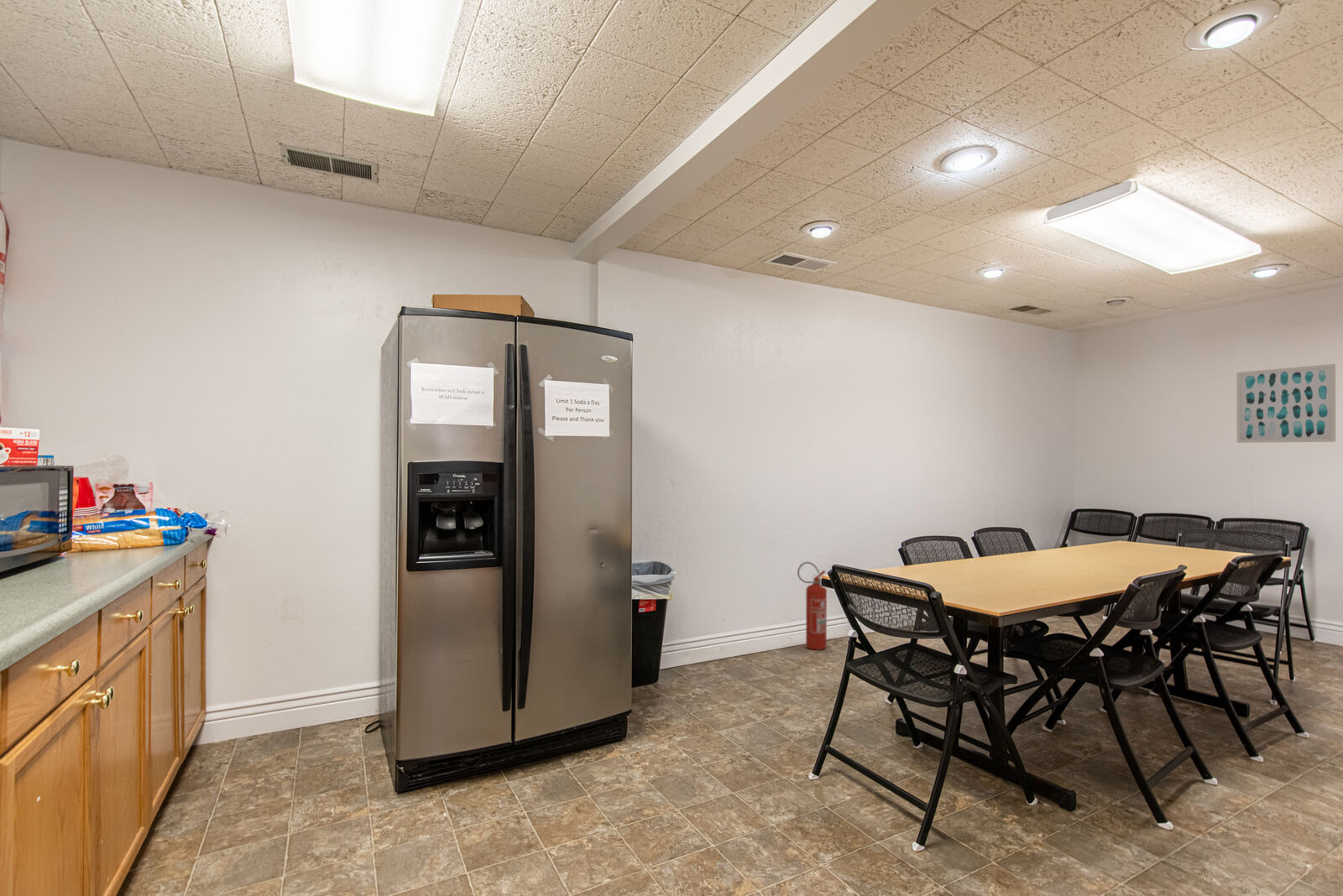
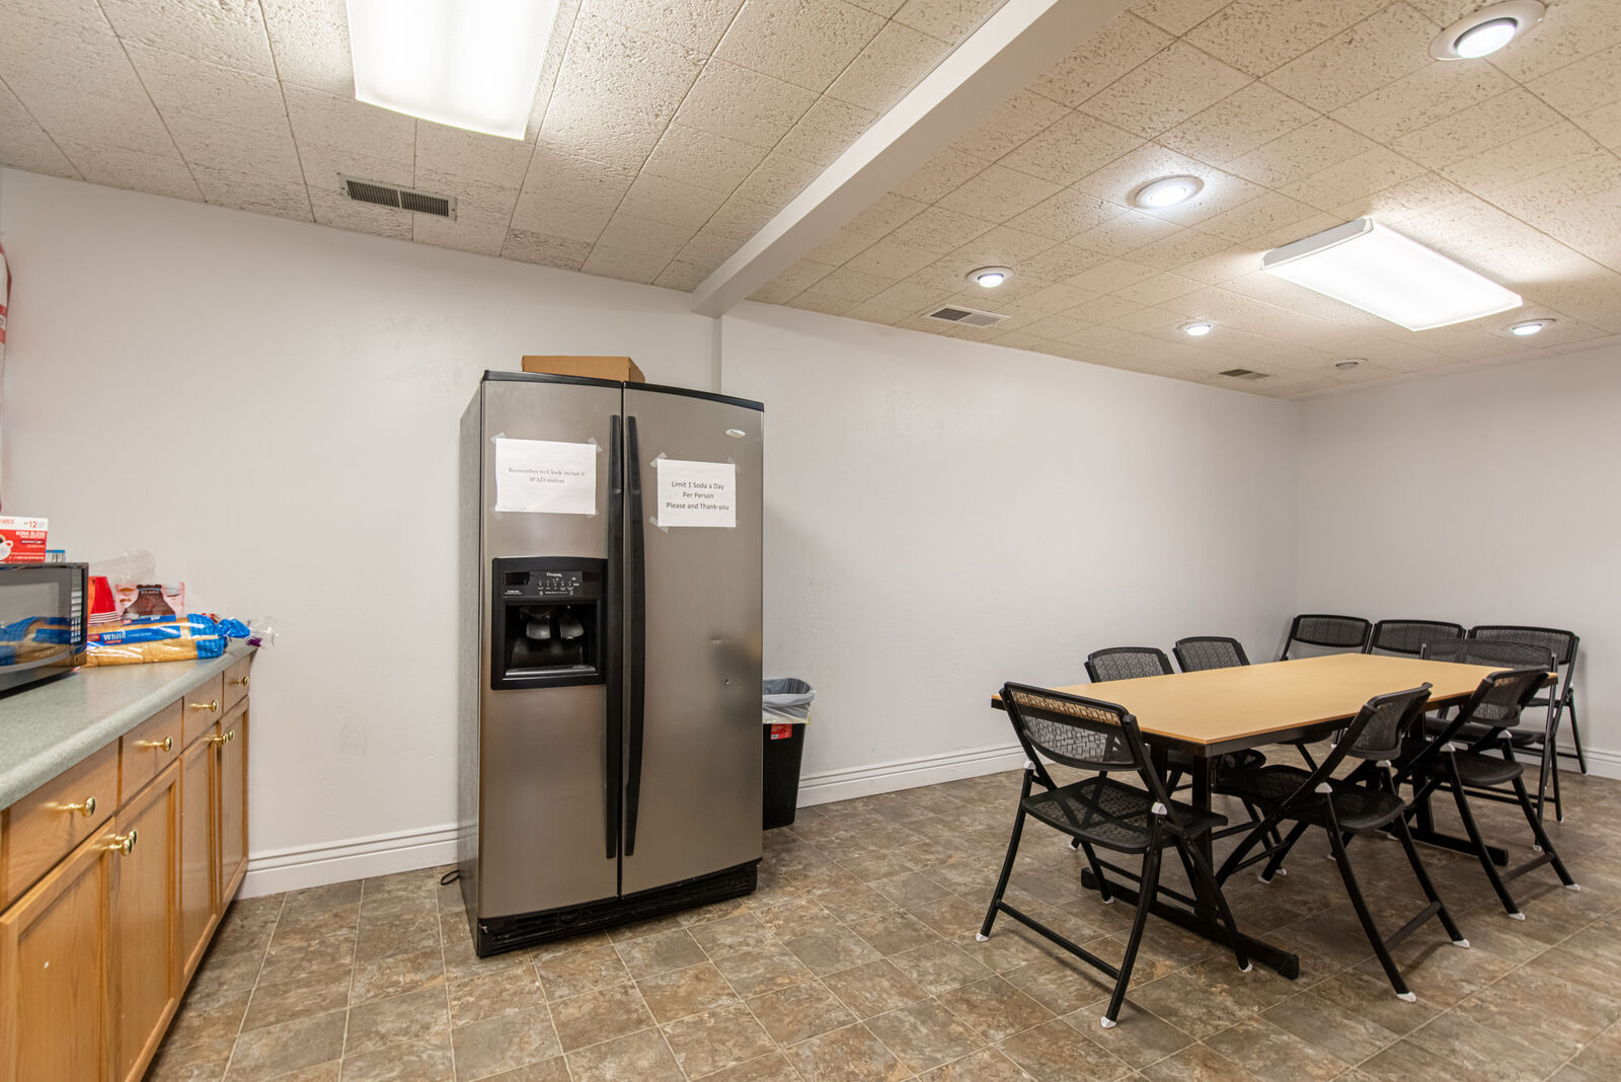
- fire extinguisher [797,561,828,651]
- wall art [1236,363,1336,444]
